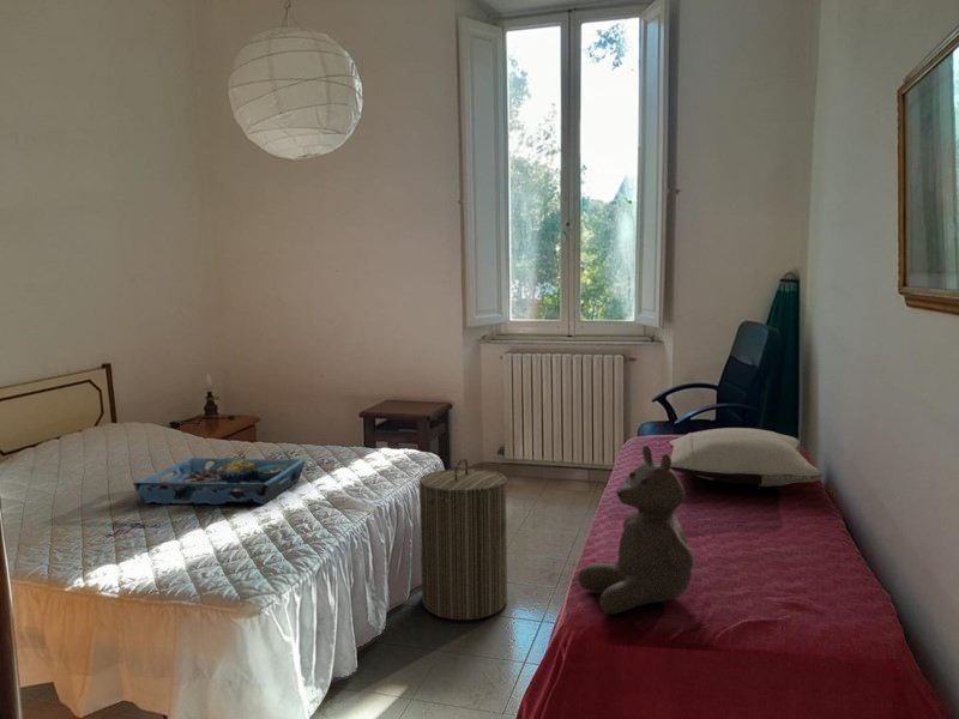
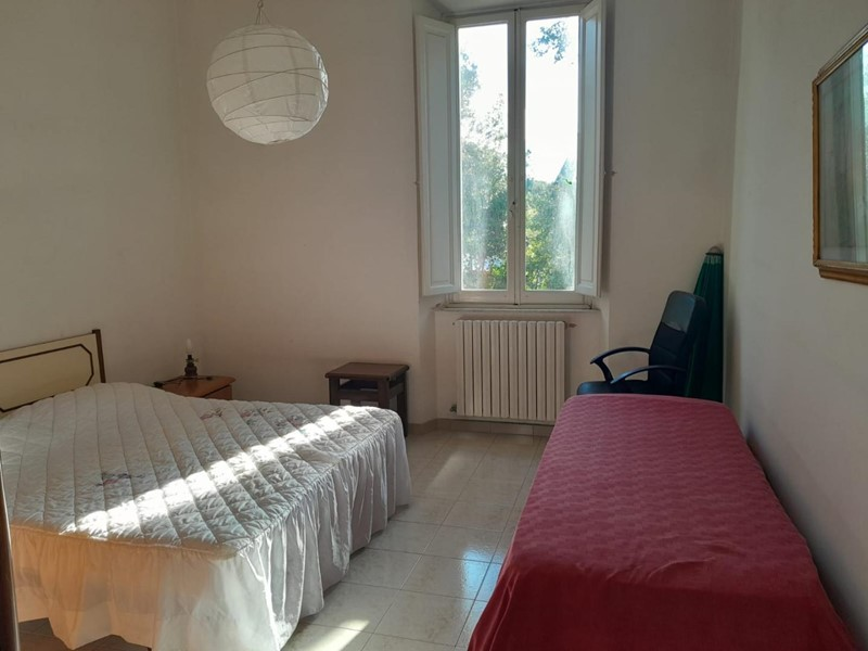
- laundry hamper [418,458,508,621]
- serving tray [132,457,307,506]
- pillow [668,427,825,488]
- teddy bear [577,445,694,616]
